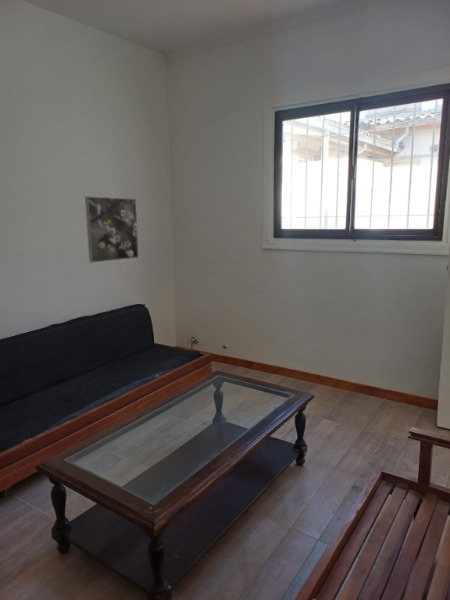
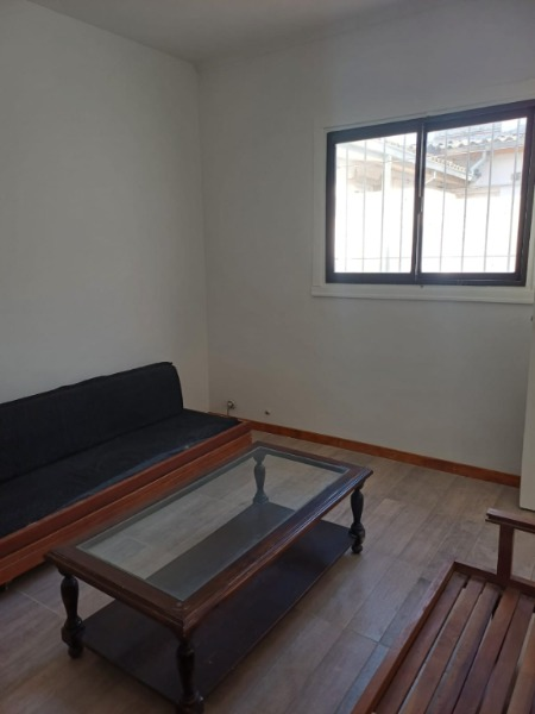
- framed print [84,195,140,264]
